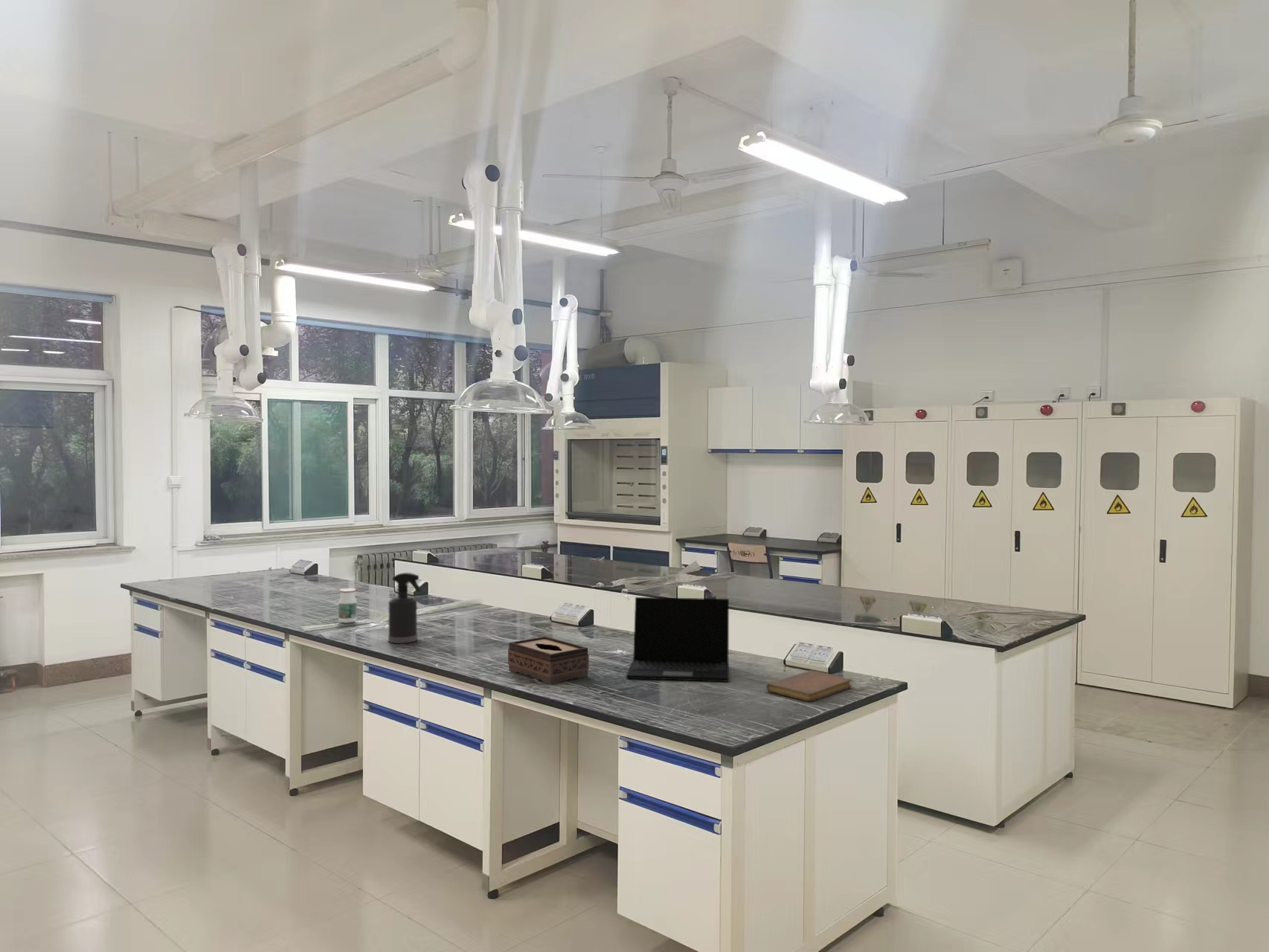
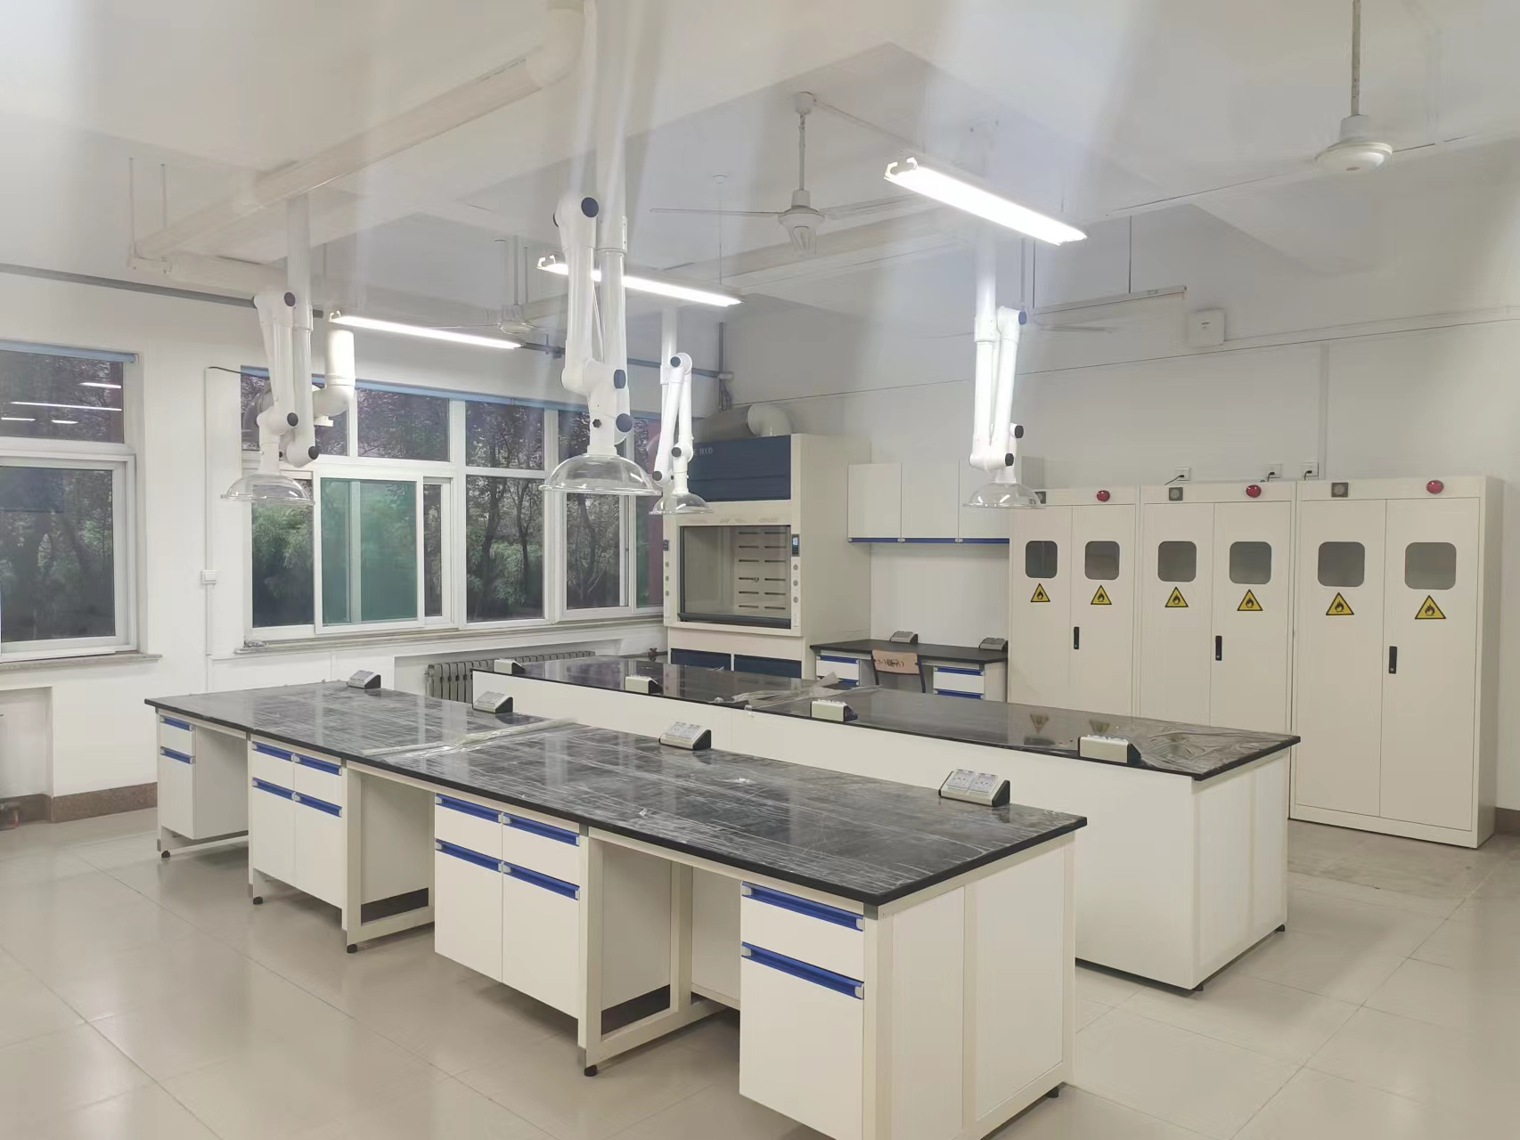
- jar [338,588,358,624]
- spray bottle [388,572,422,644]
- notebook [765,669,852,702]
- laptop [626,596,730,682]
- tissue box [507,636,590,685]
